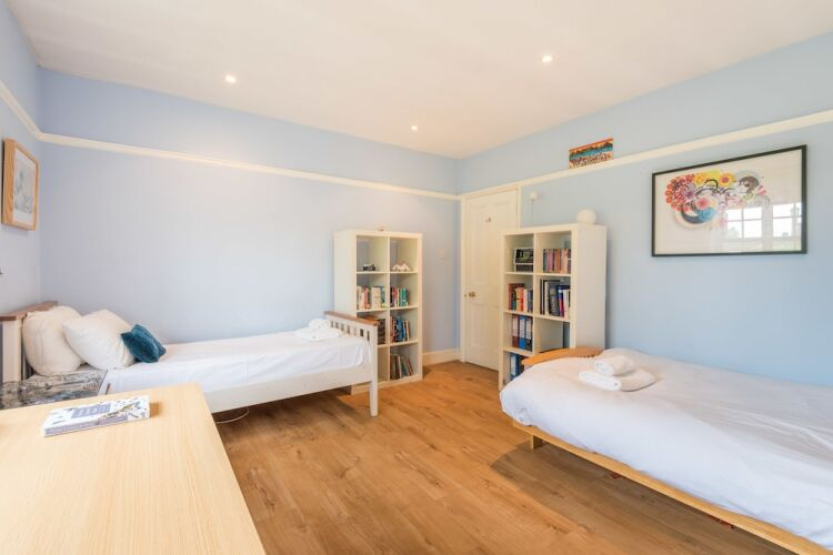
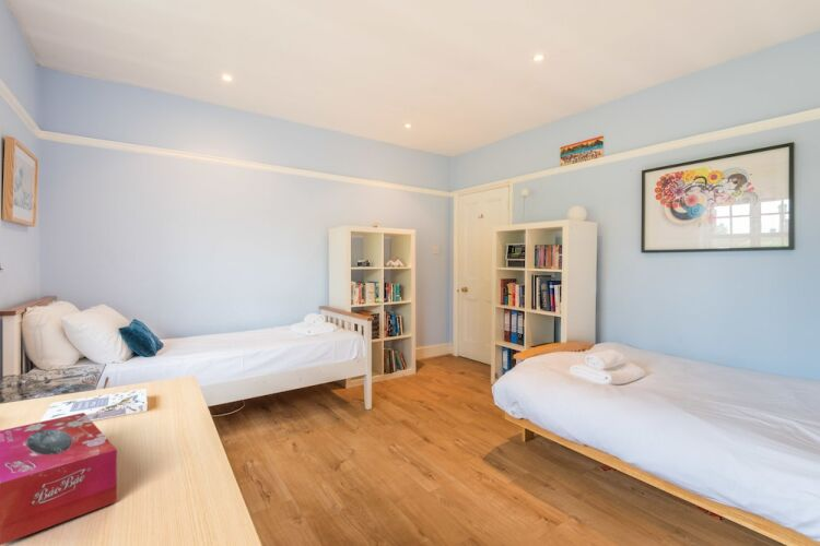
+ tissue box [0,412,118,546]
